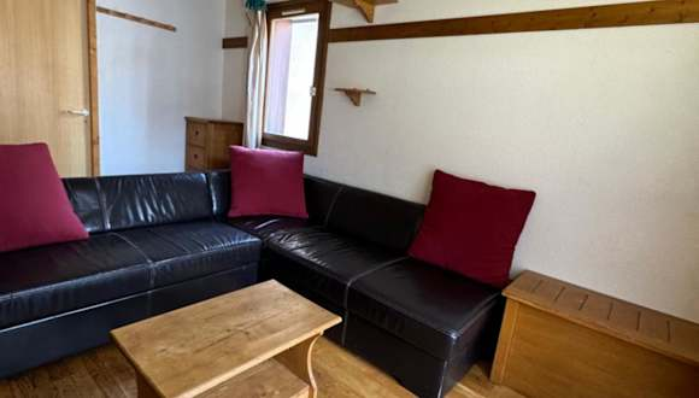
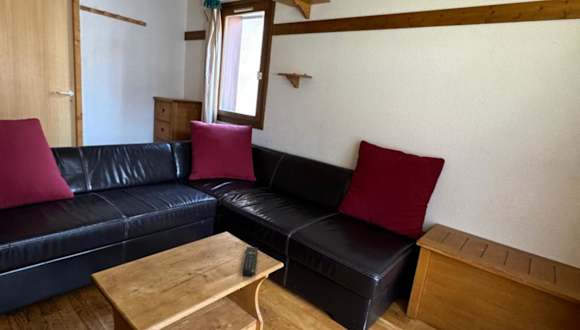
+ remote control [241,246,259,277]
